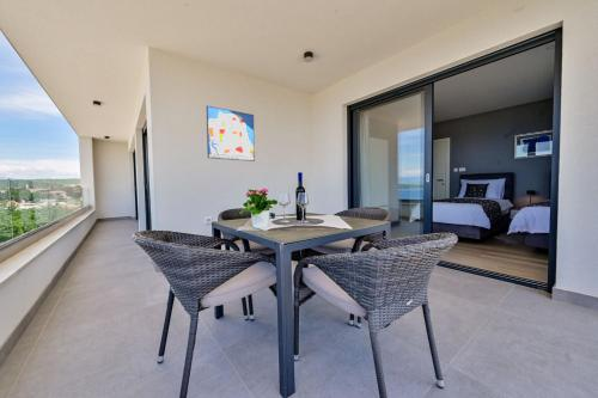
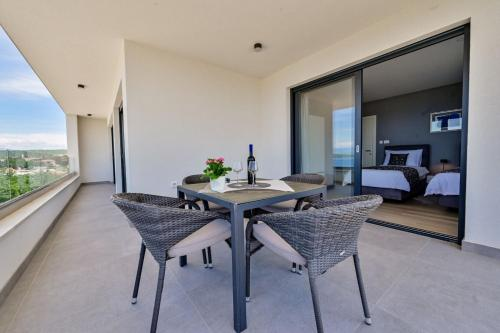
- wall art [206,105,256,163]
